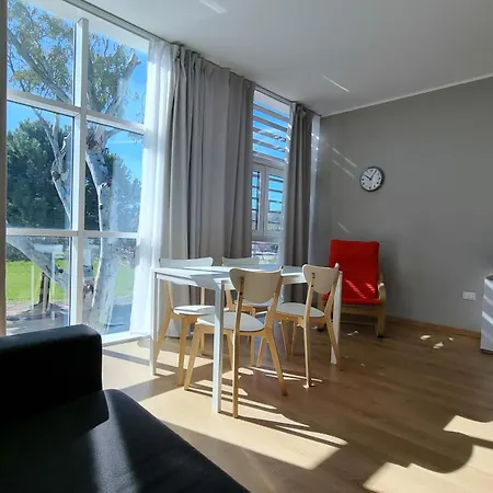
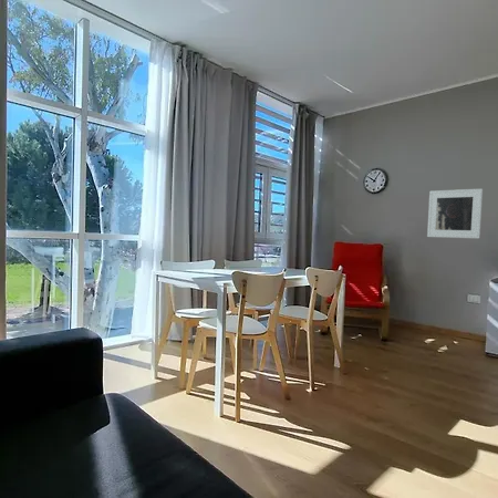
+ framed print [426,188,484,239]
